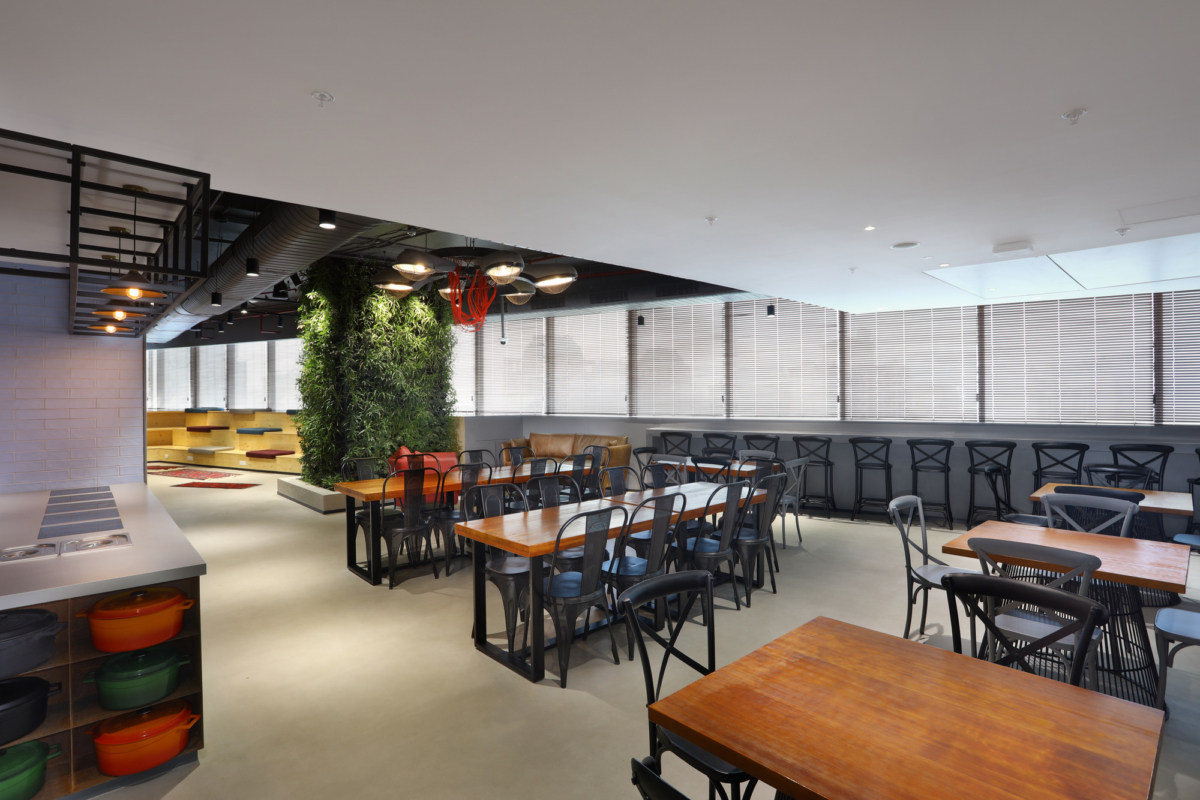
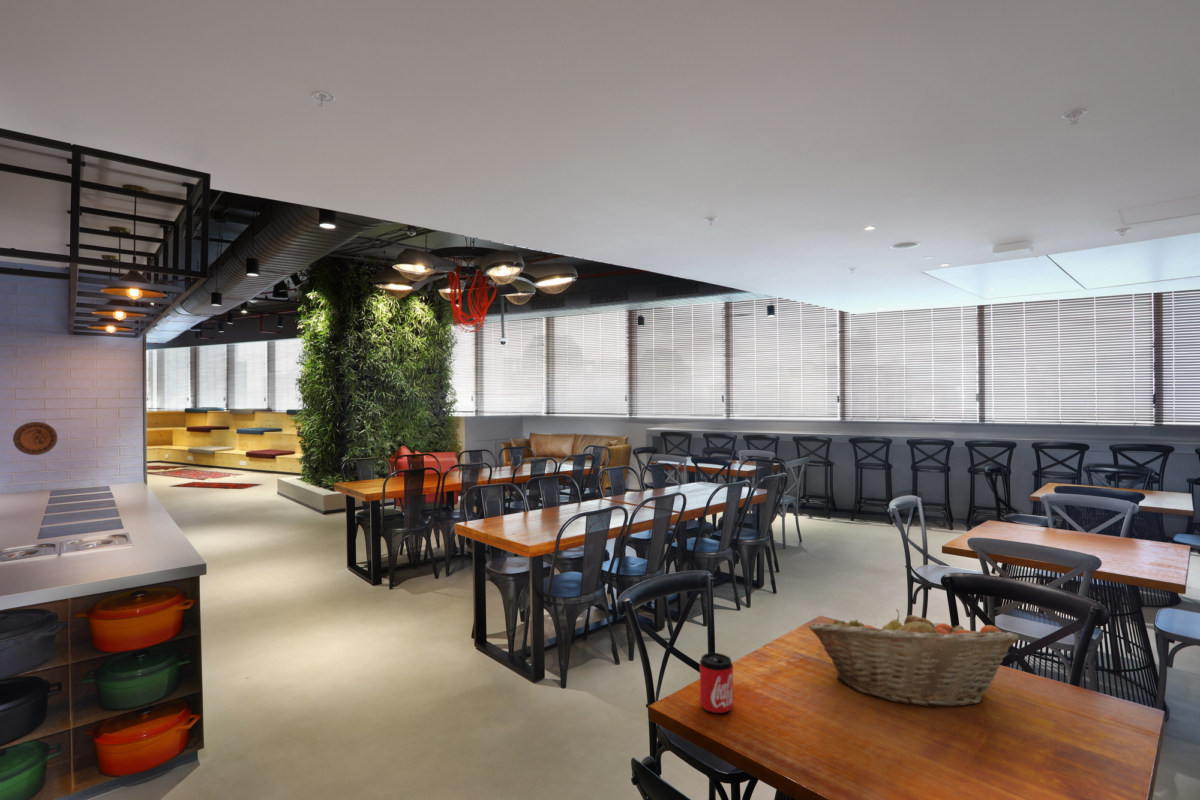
+ fruit basket [807,608,1020,708]
+ can [699,652,734,715]
+ decorative plate [12,421,58,456]
